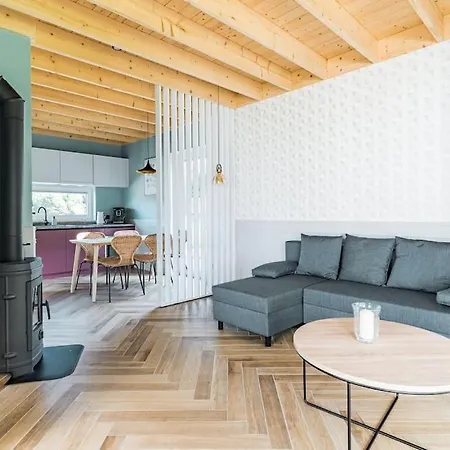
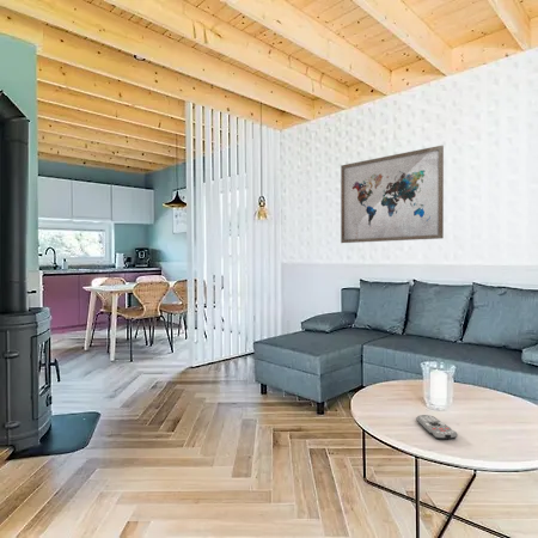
+ wall art [340,145,445,244]
+ remote control [415,414,459,440]
